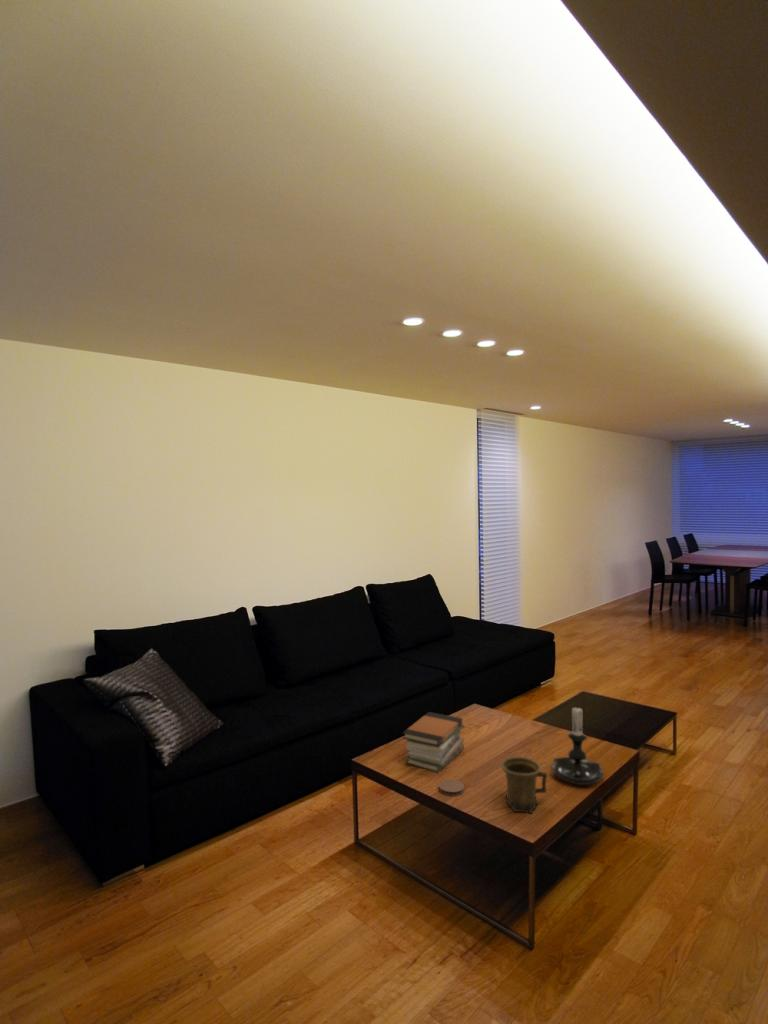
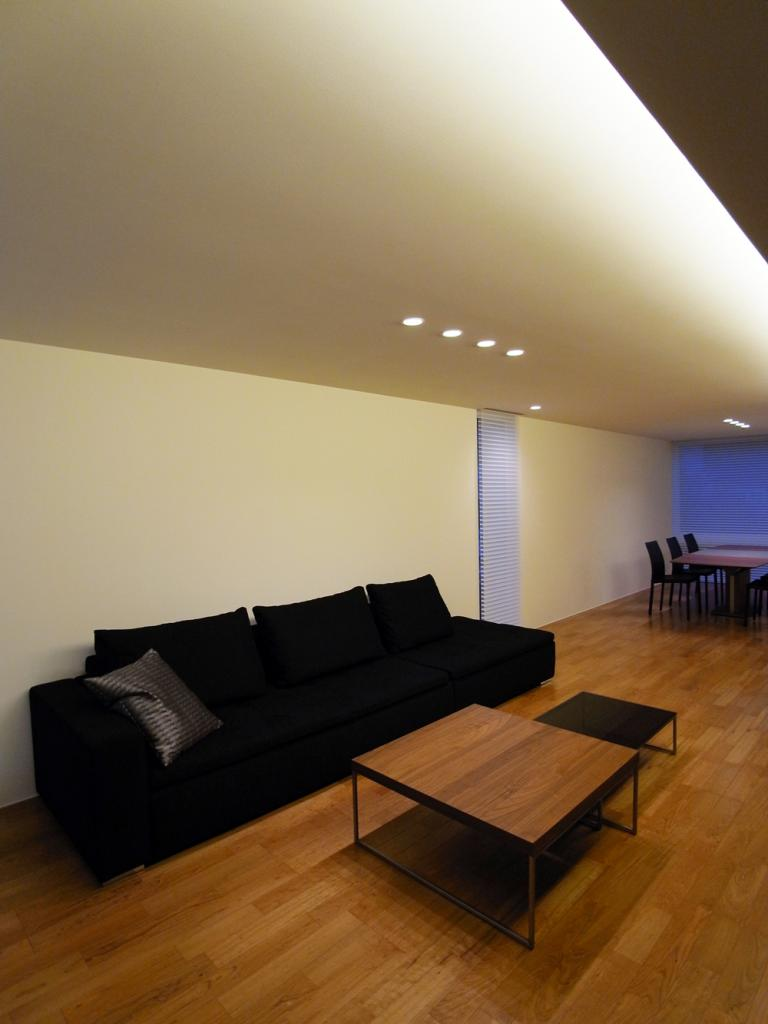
- candle holder [549,703,605,786]
- book stack [402,711,465,773]
- mug [500,755,548,814]
- coaster [438,778,465,797]
